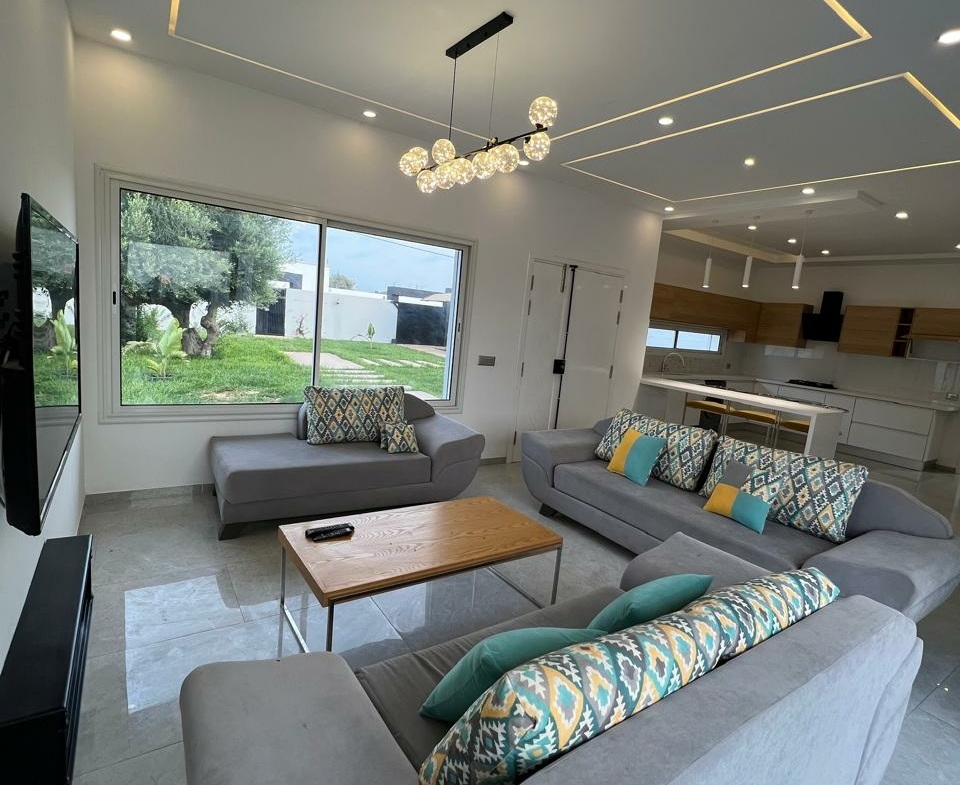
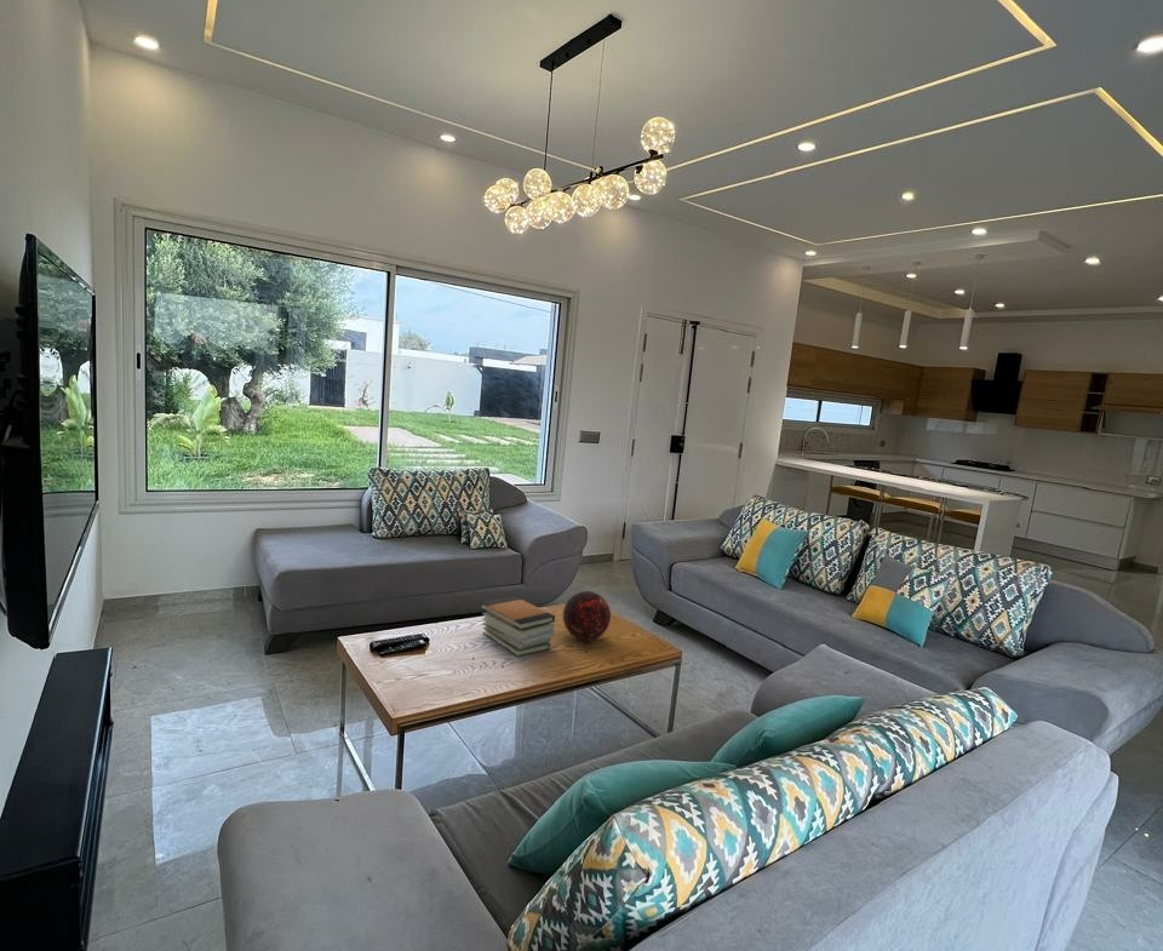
+ decorative orb [562,590,612,641]
+ book stack [479,595,556,658]
